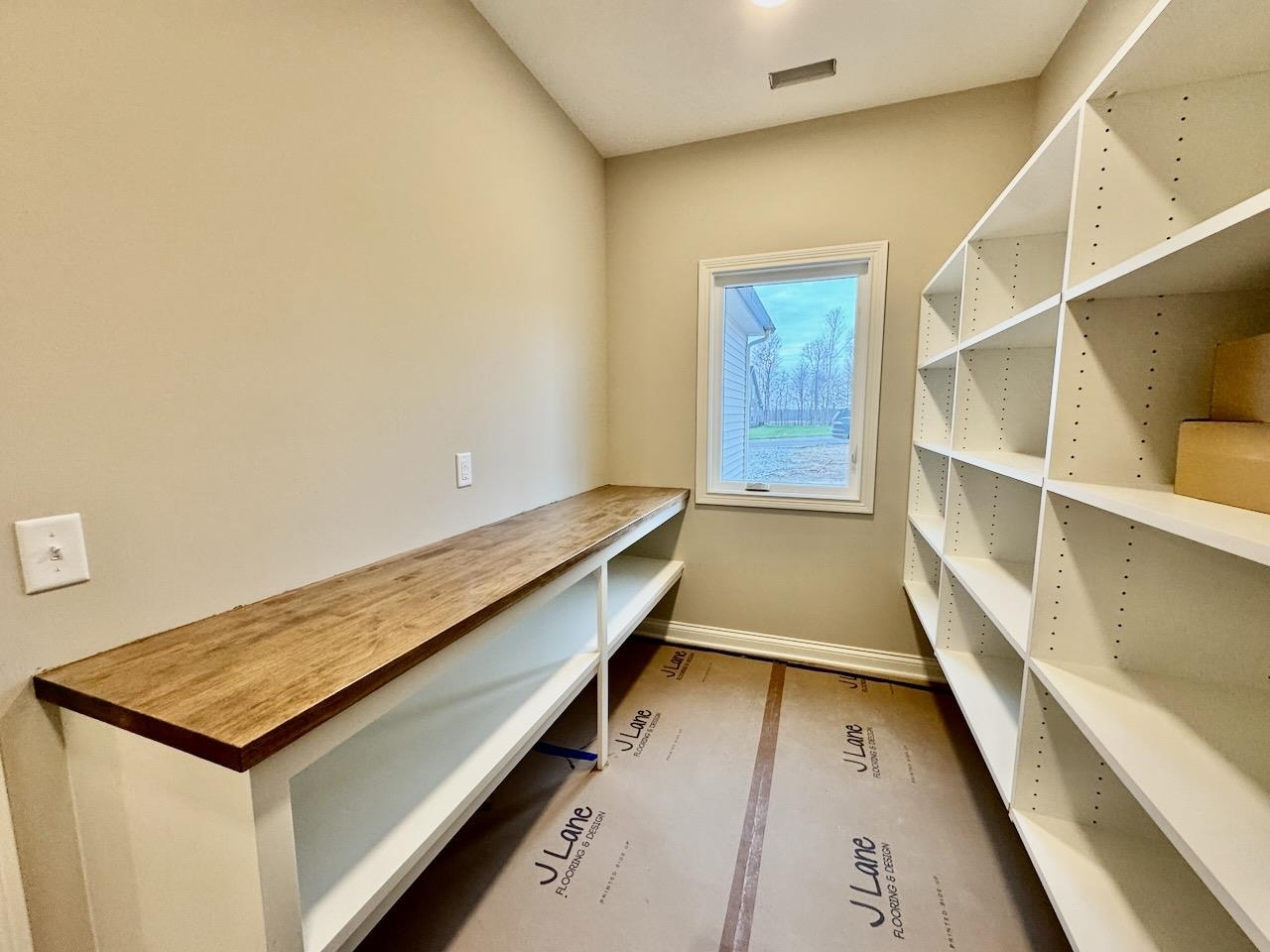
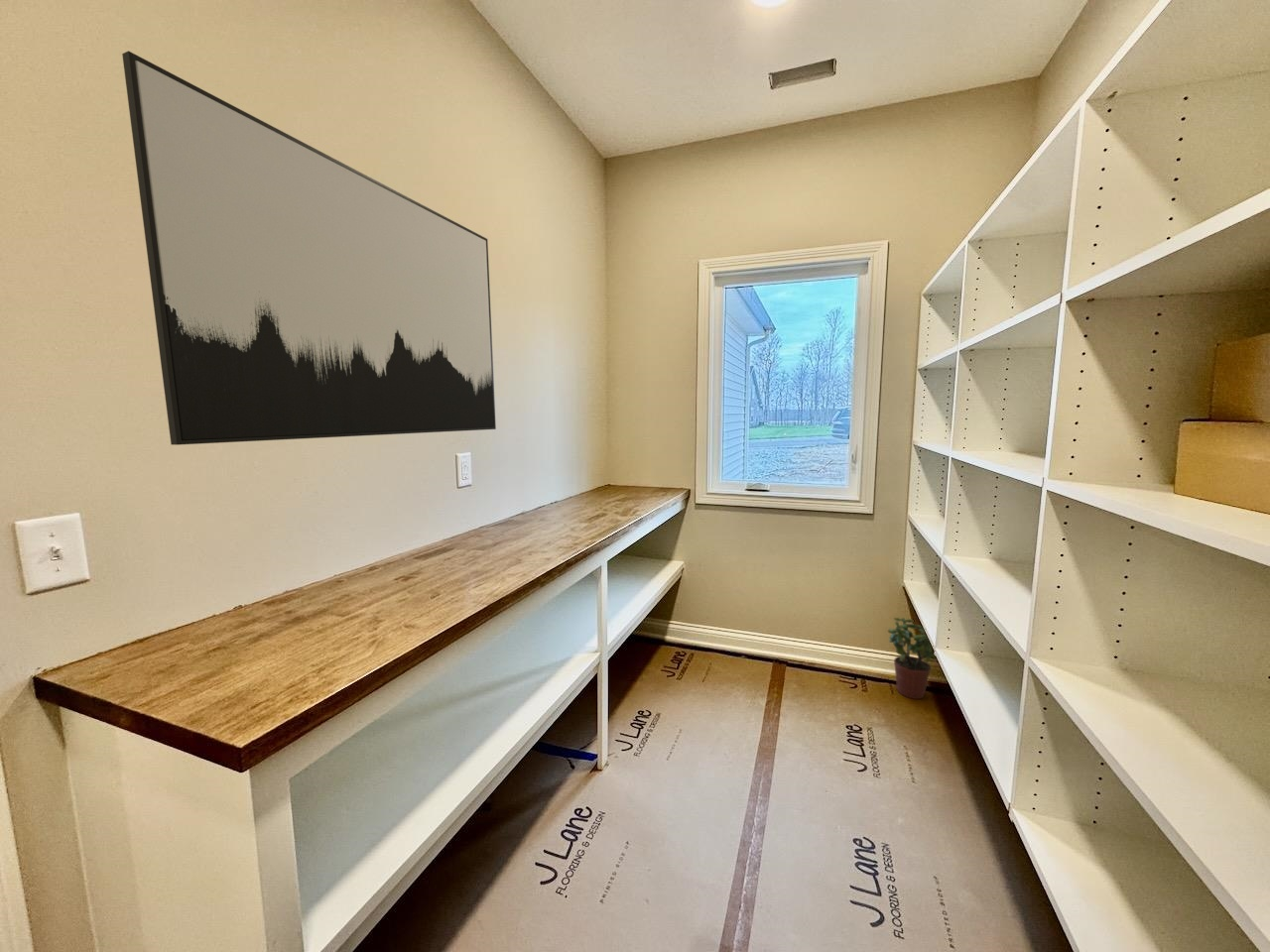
+ wall art [121,50,497,446]
+ potted plant [887,617,937,700]
